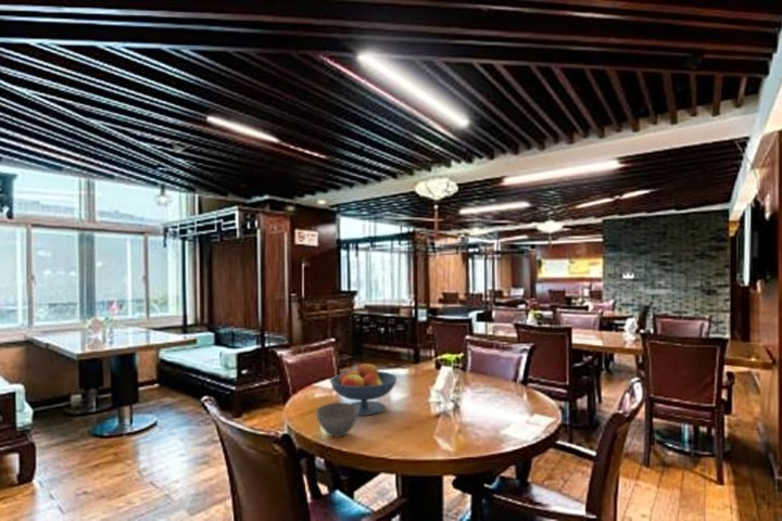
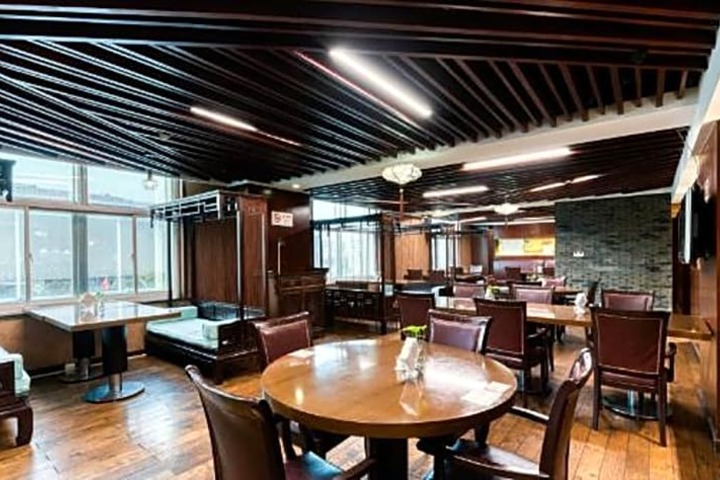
- bowl [315,402,360,439]
- fruit bowl [329,363,399,417]
